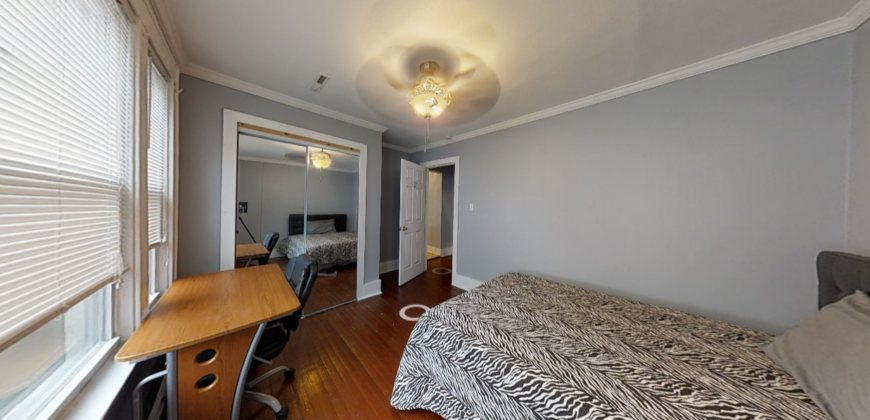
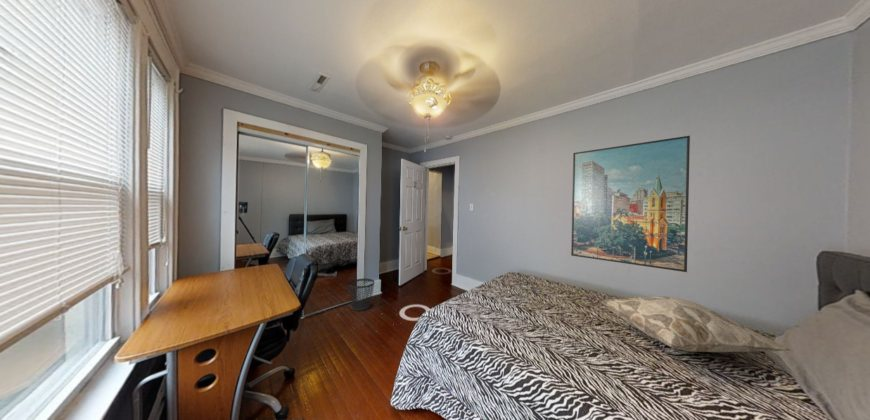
+ wastebasket [348,278,375,312]
+ decorative pillow [599,295,791,353]
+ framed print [570,135,691,273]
